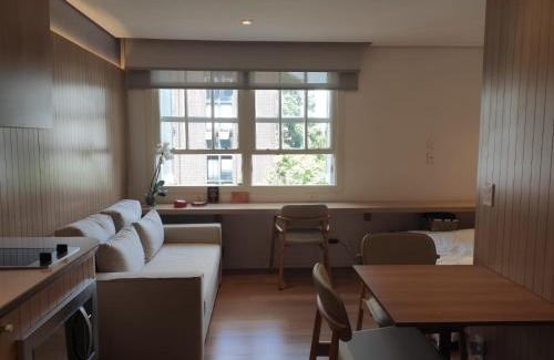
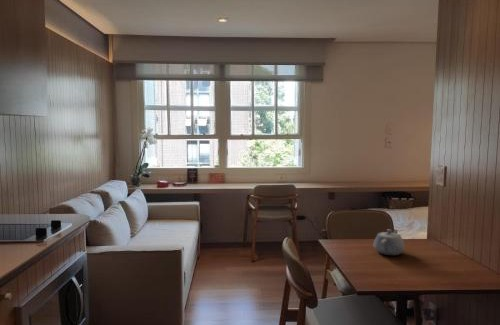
+ teapot [372,229,406,256]
